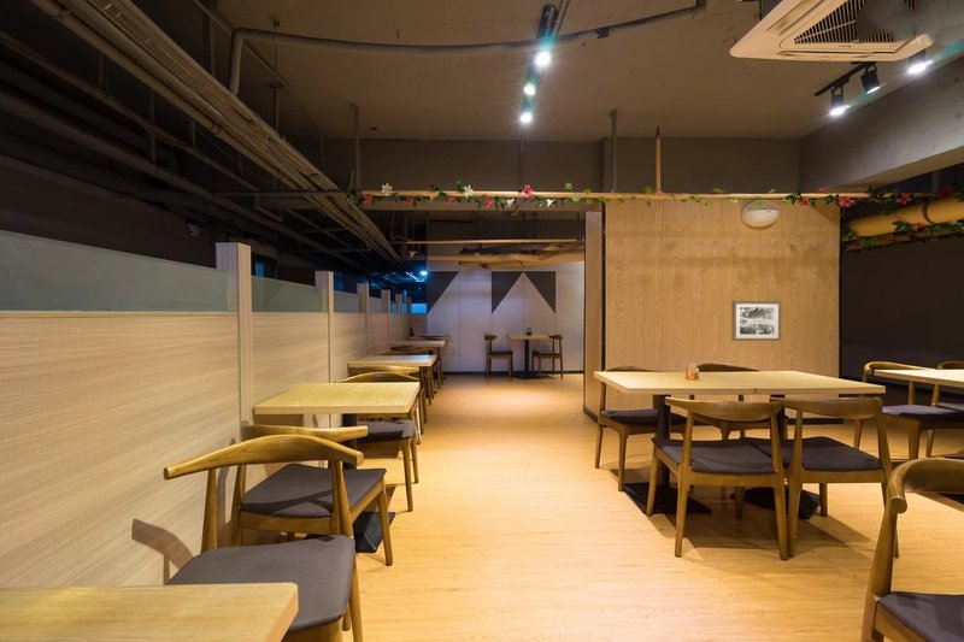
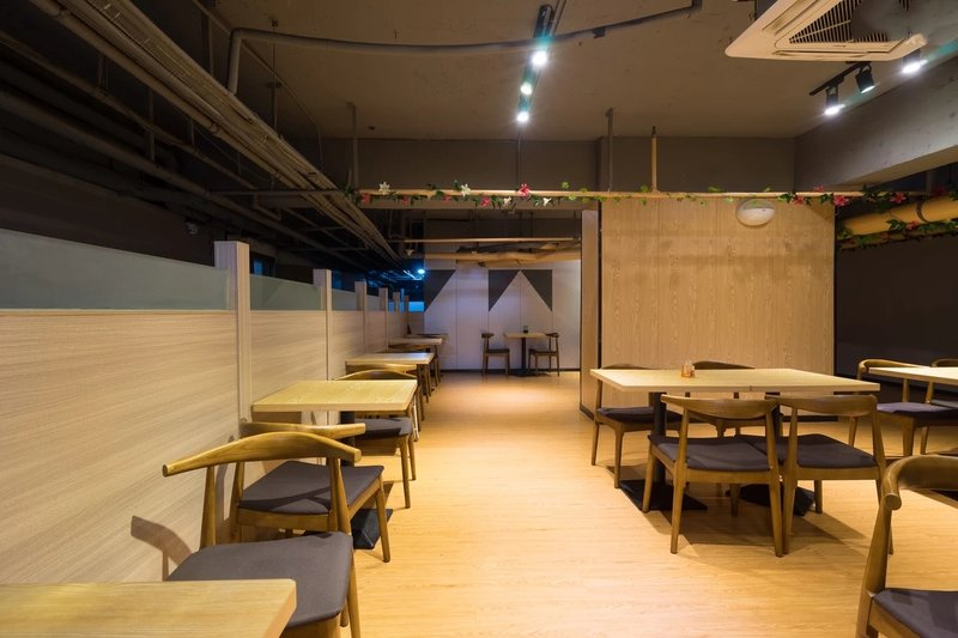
- wall art [730,300,782,342]
